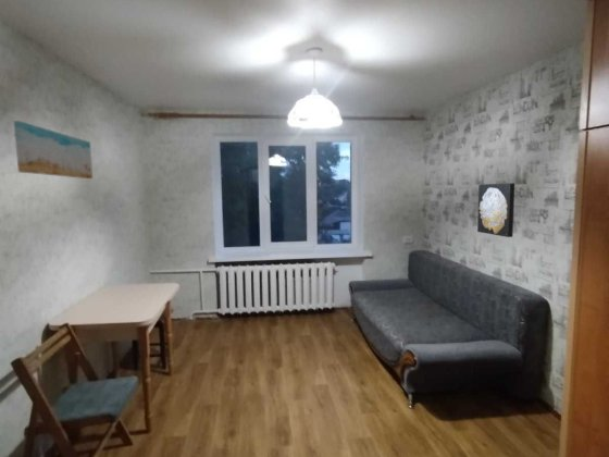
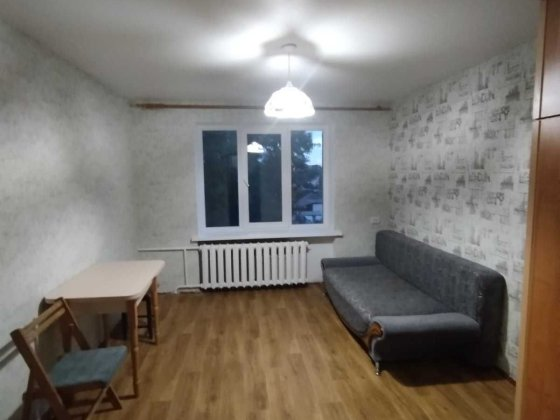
- wall art [476,182,515,238]
- wall art [13,120,94,180]
